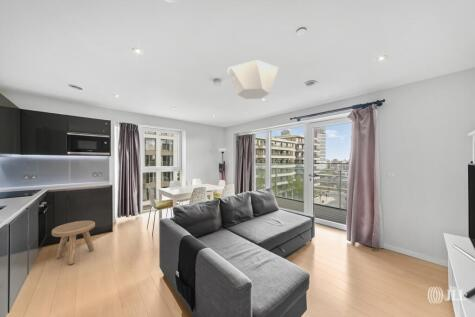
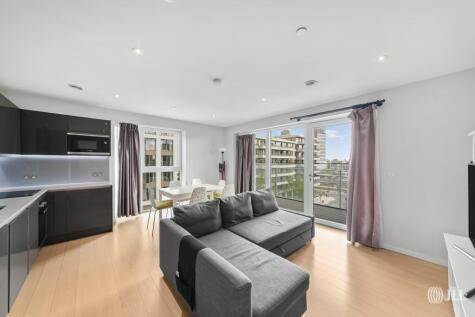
- ceiling light [226,59,279,100]
- stool [51,220,96,266]
